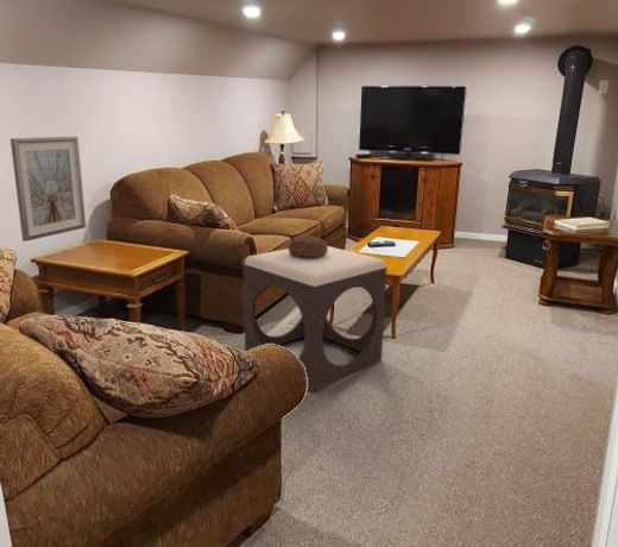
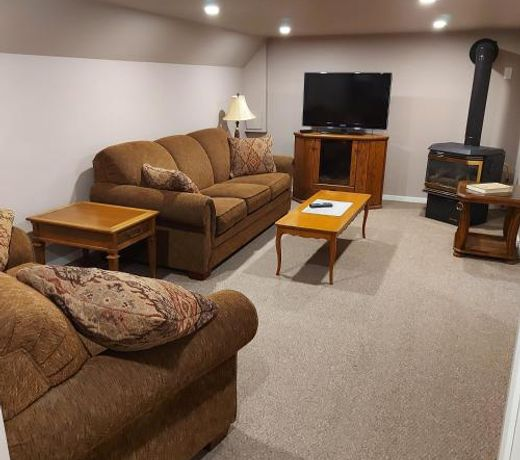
- footstool [242,245,389,392]
- picture frame [10,136,87,243]
- decorative bowl [288,234,328,258]
